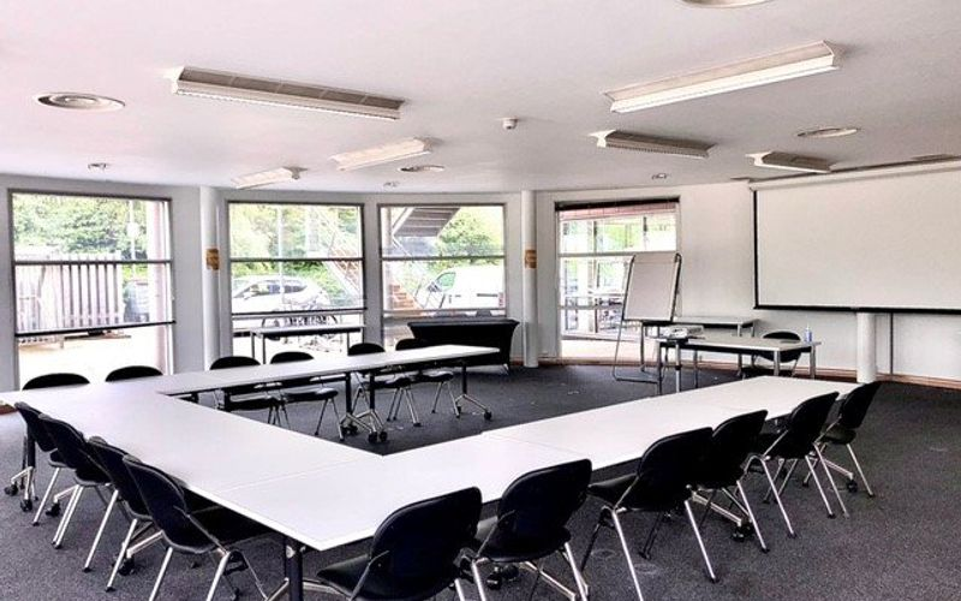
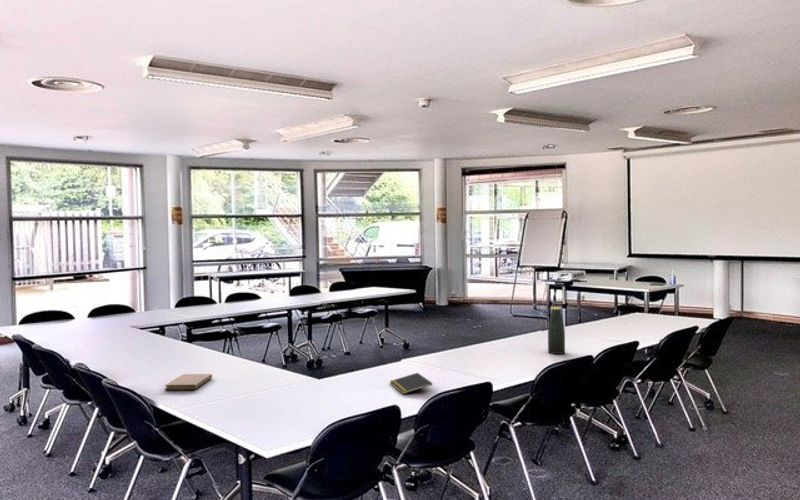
+ notepad [389,372,433,395]
+ bottle [547,306,566,355]
+ notebook [164,373,213,391]
